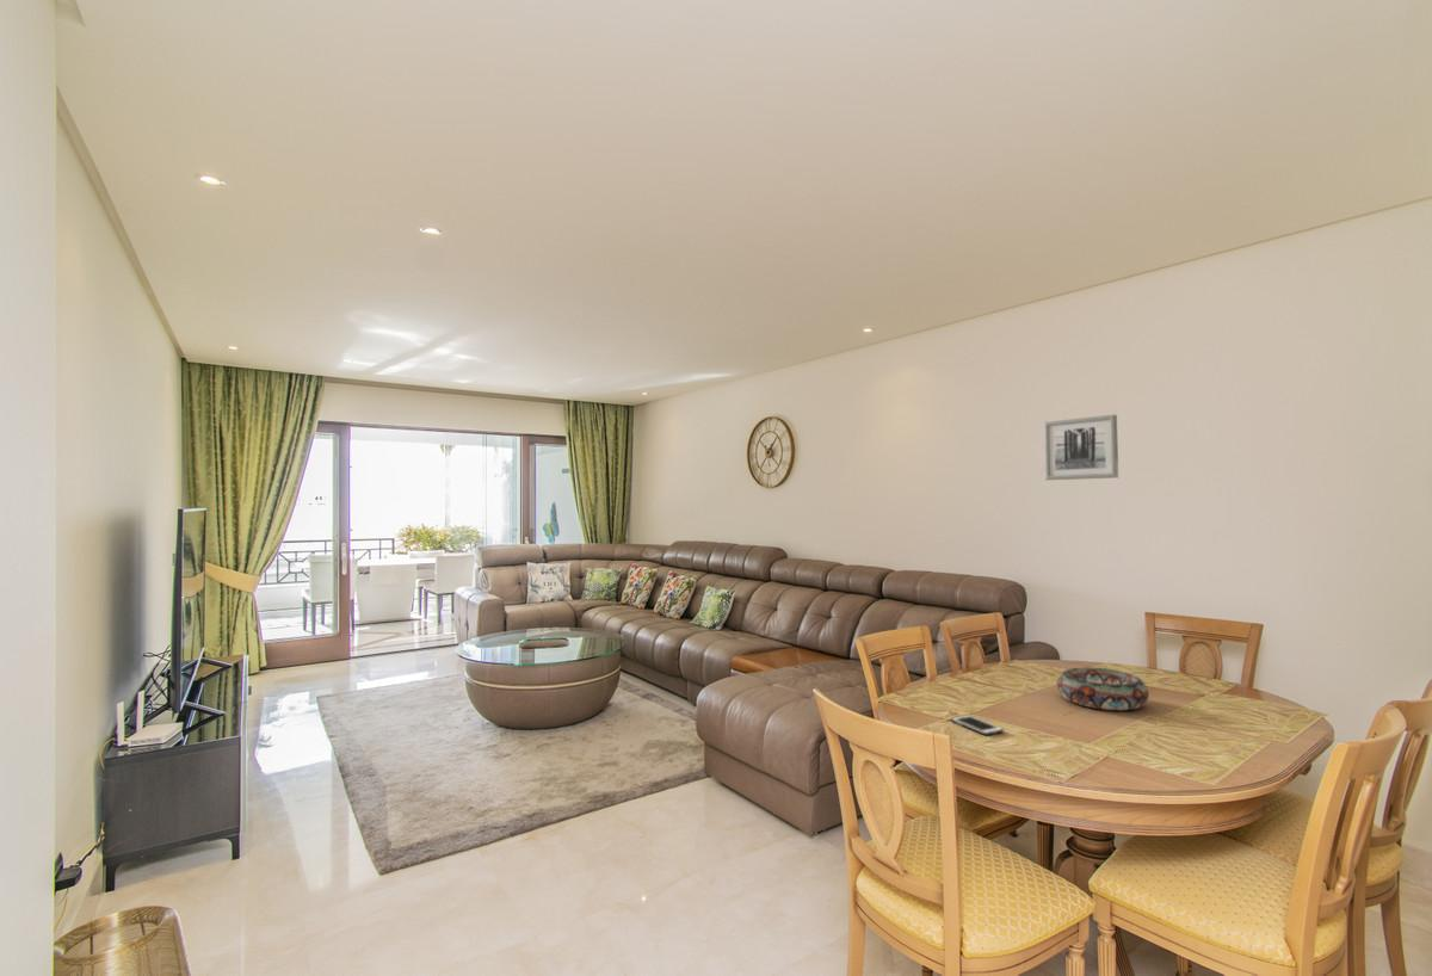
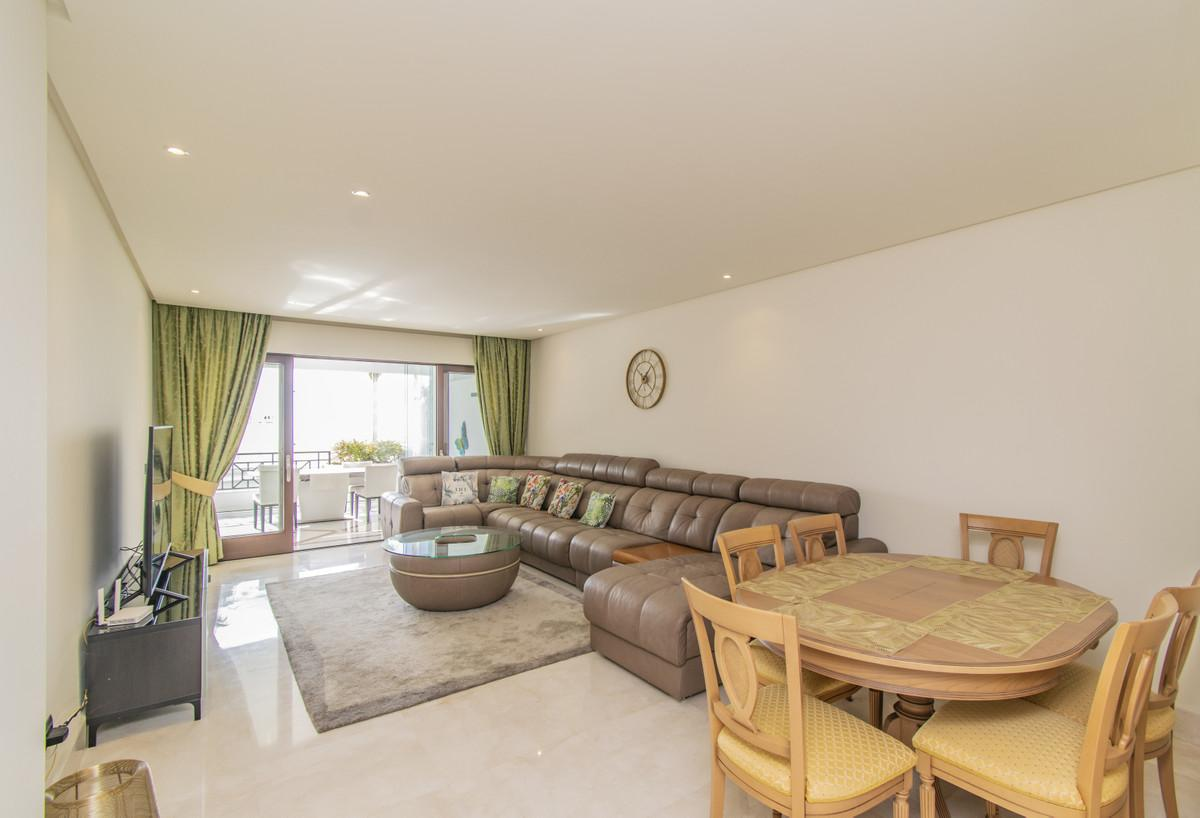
- decorative bowl [1056,667,1150,711]
- wall art [1043,414,1119,481]
- cell phone [950,714,1005,736]
